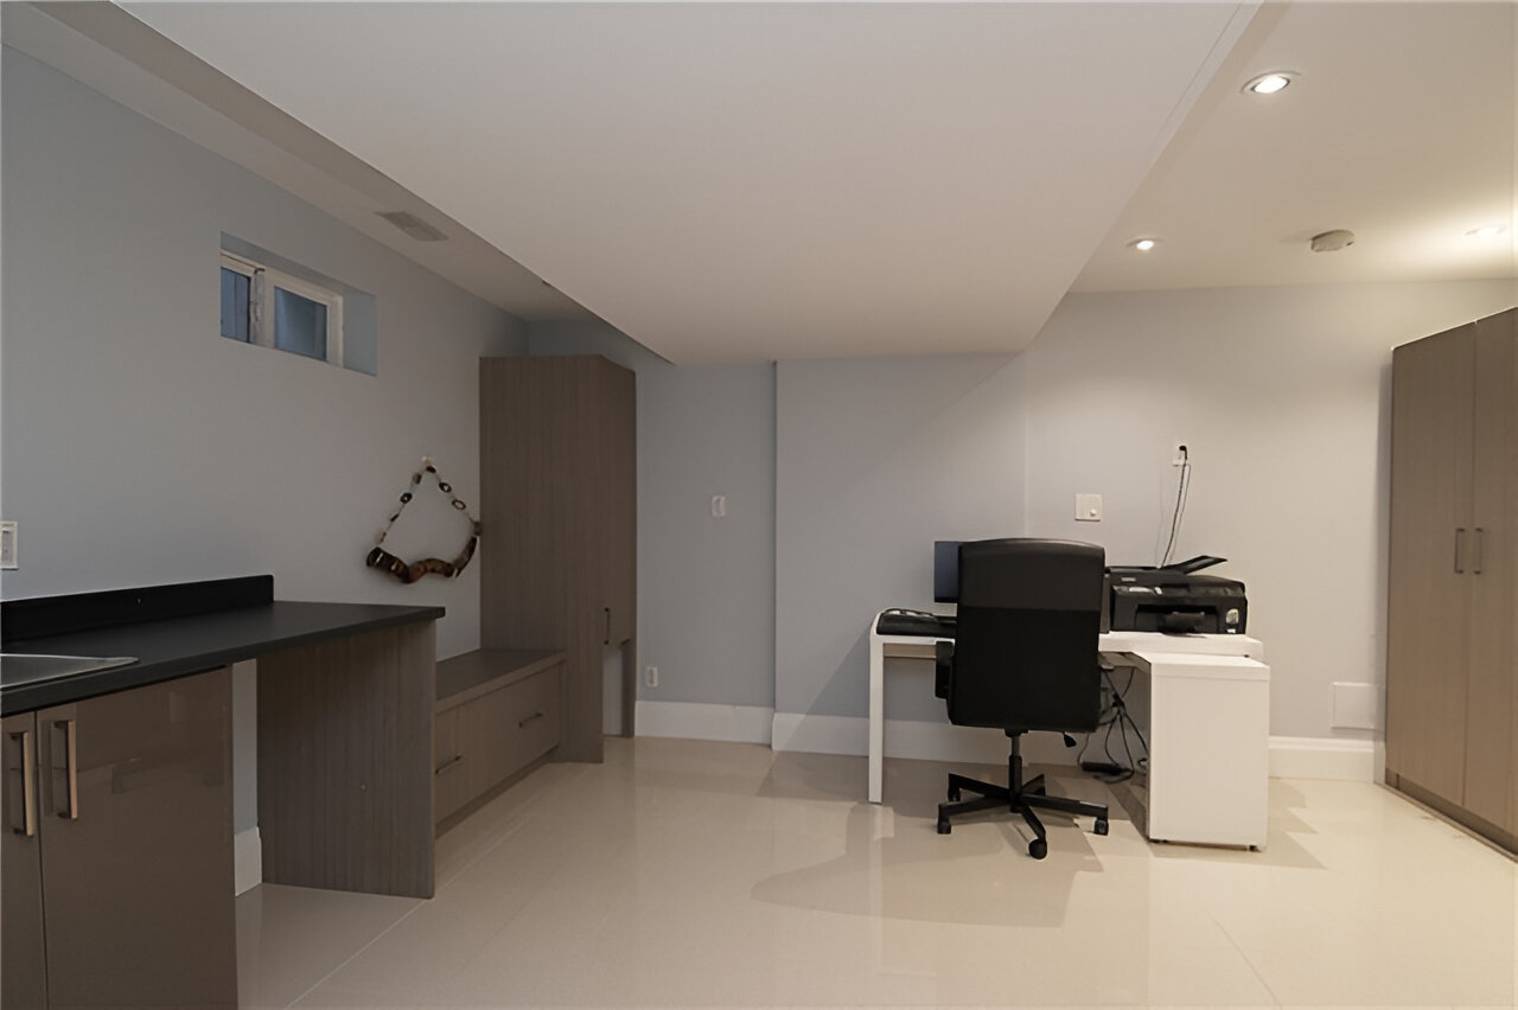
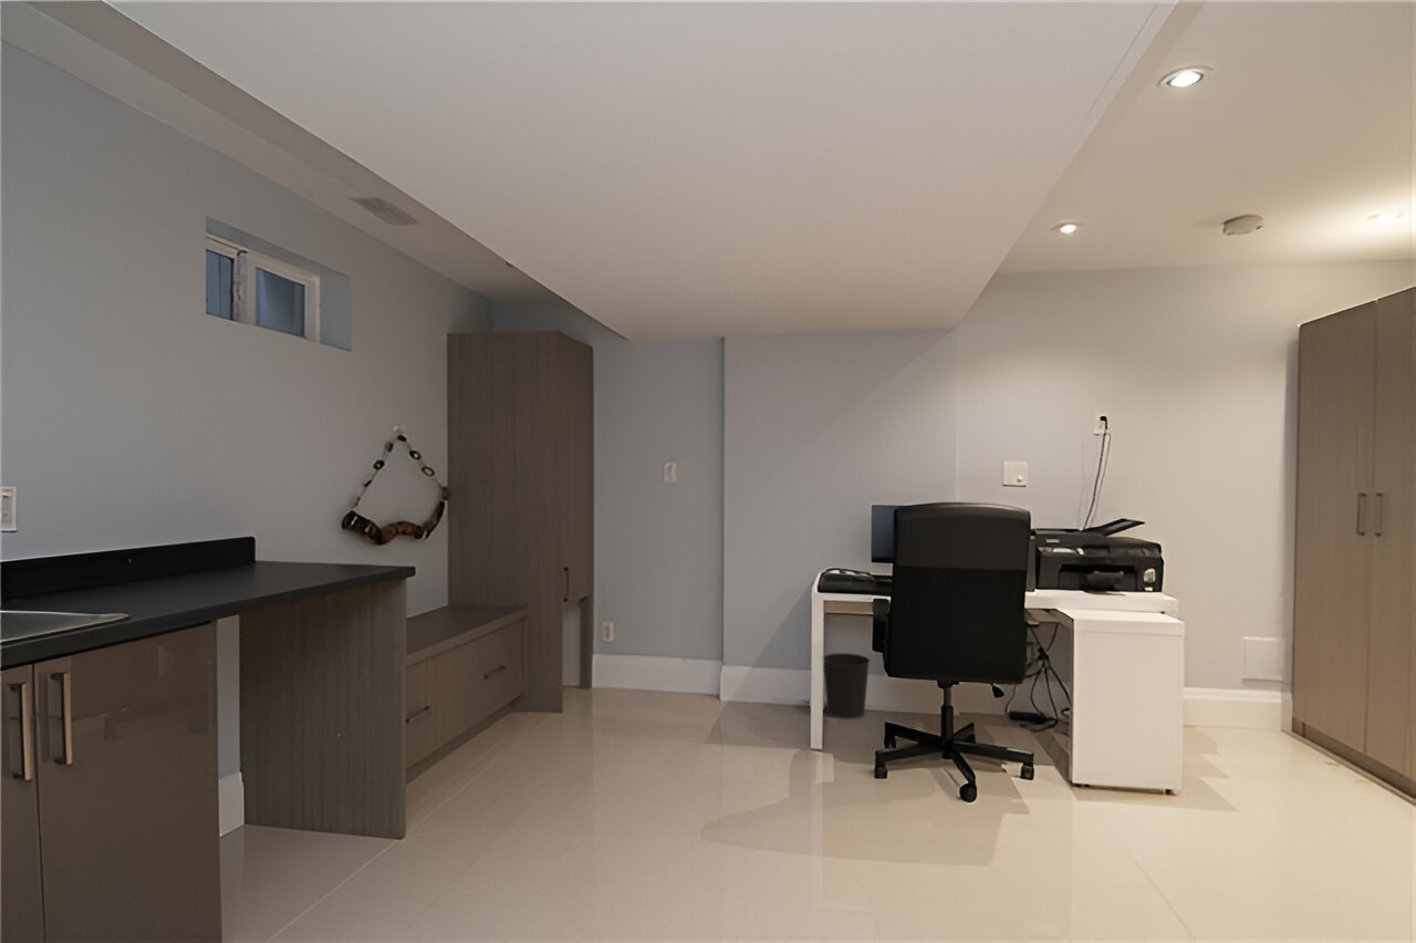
+ wastebasket [823,652,872,721]
